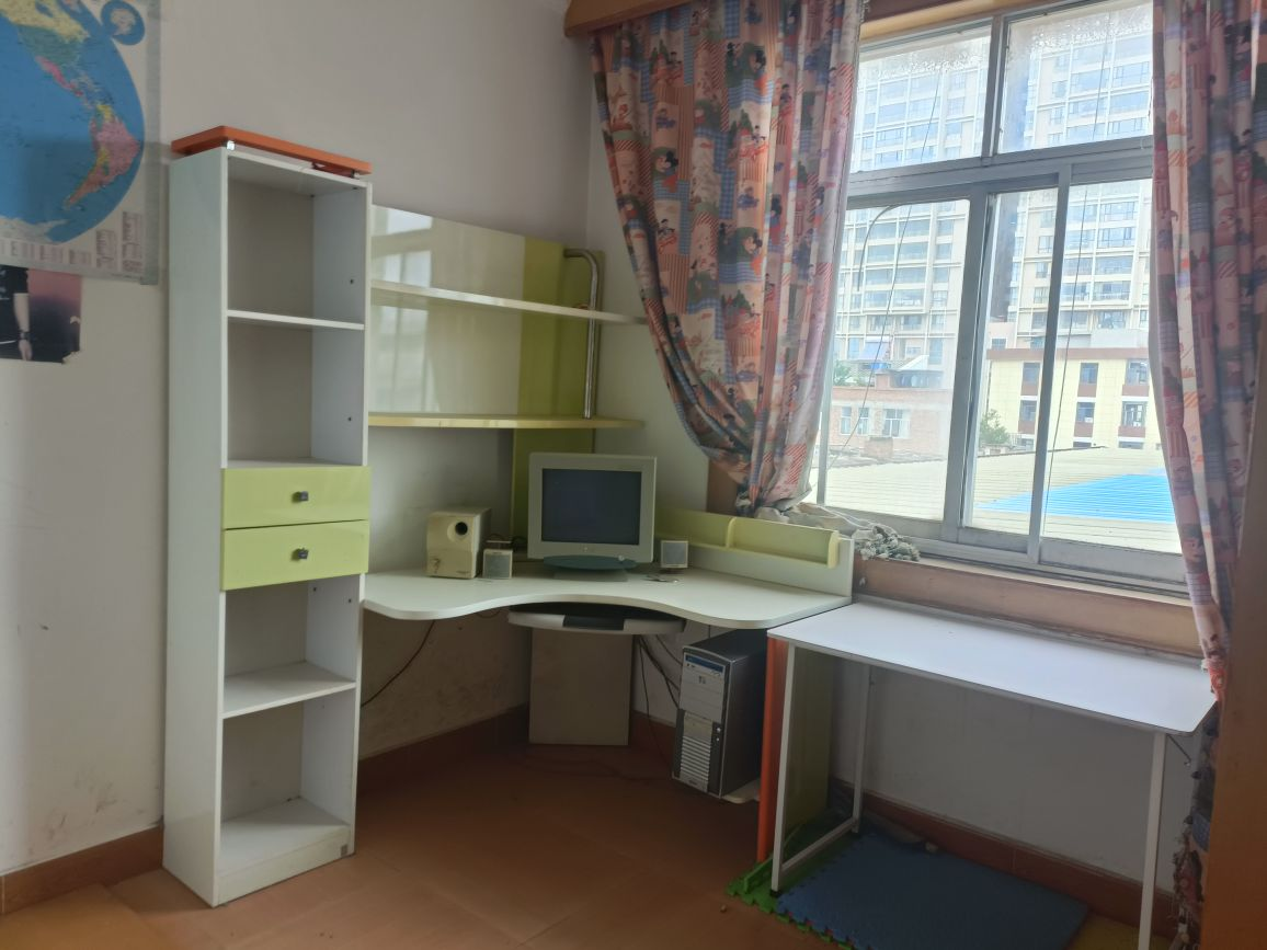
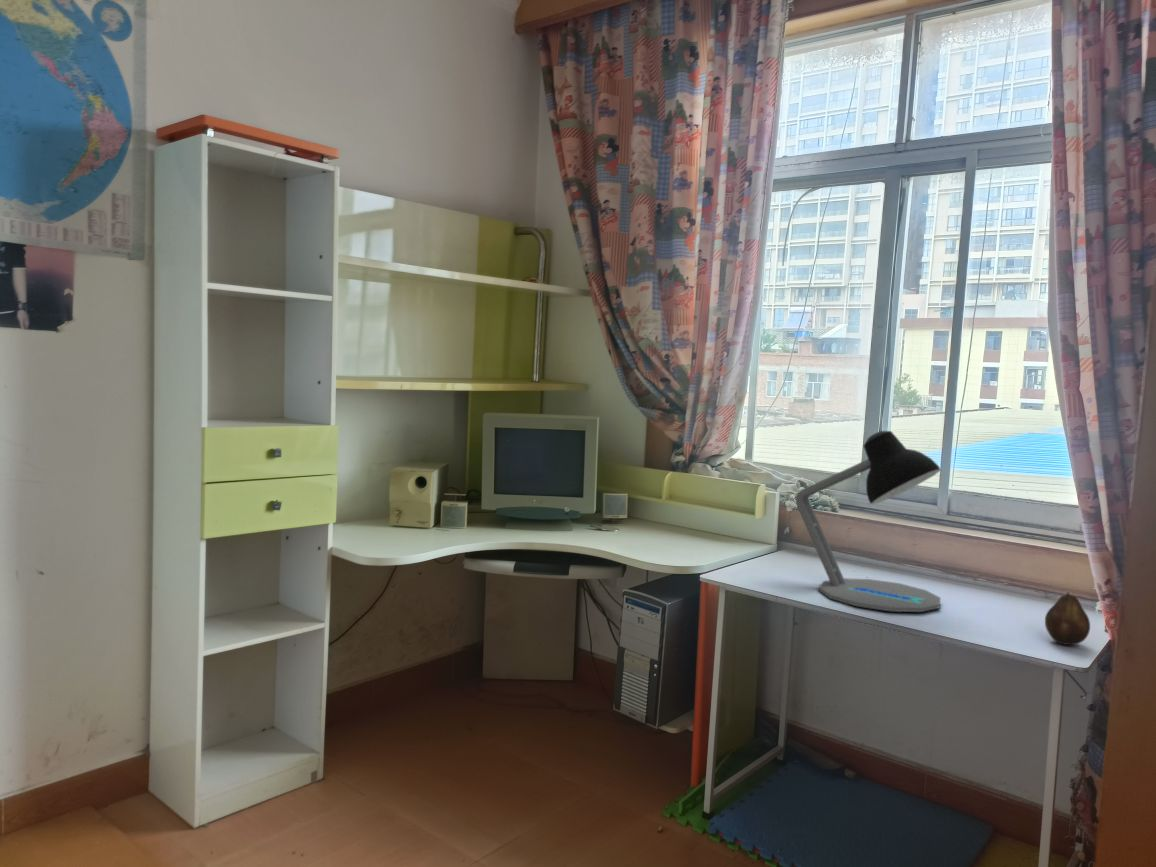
+ desk lamp [795,430,942,613]
+ fruit [1044,591,1091,646]
